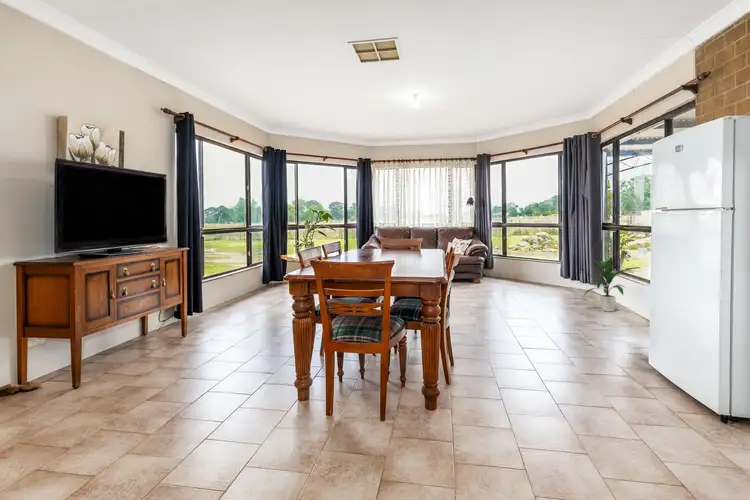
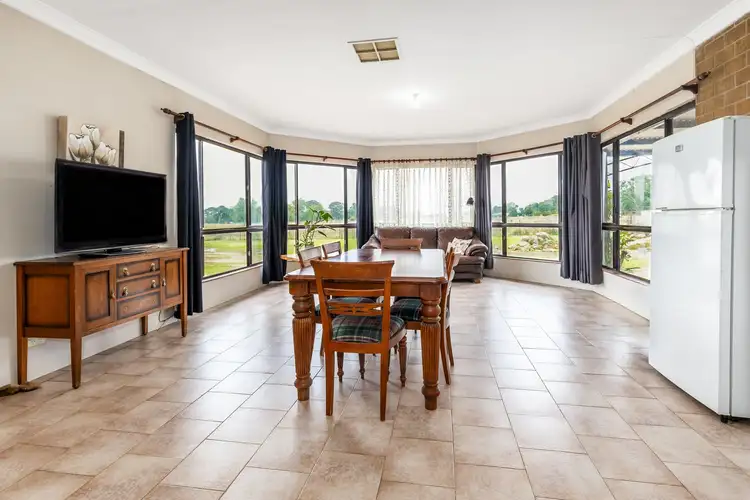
- indoor plant [582,256,631,312]
